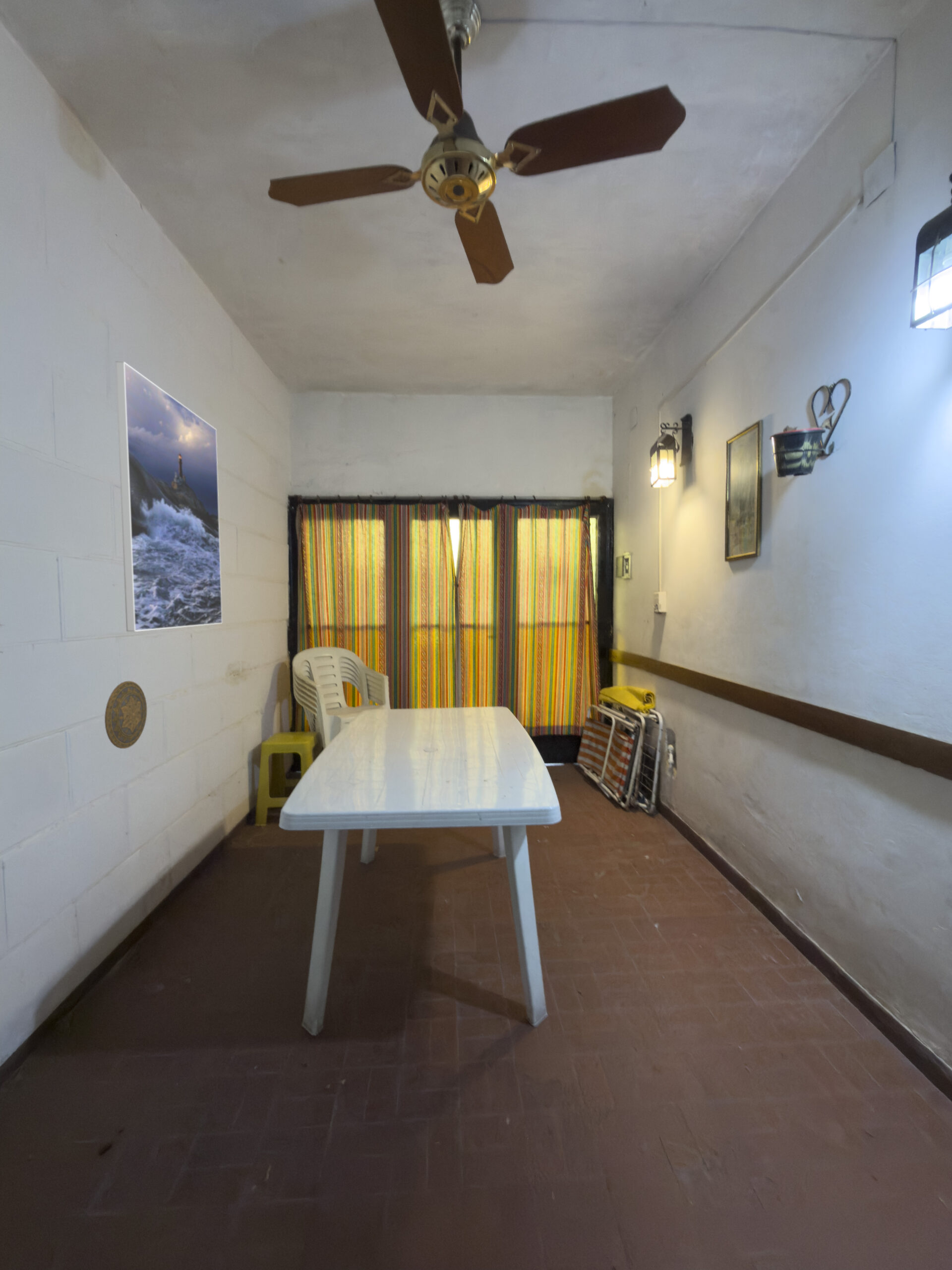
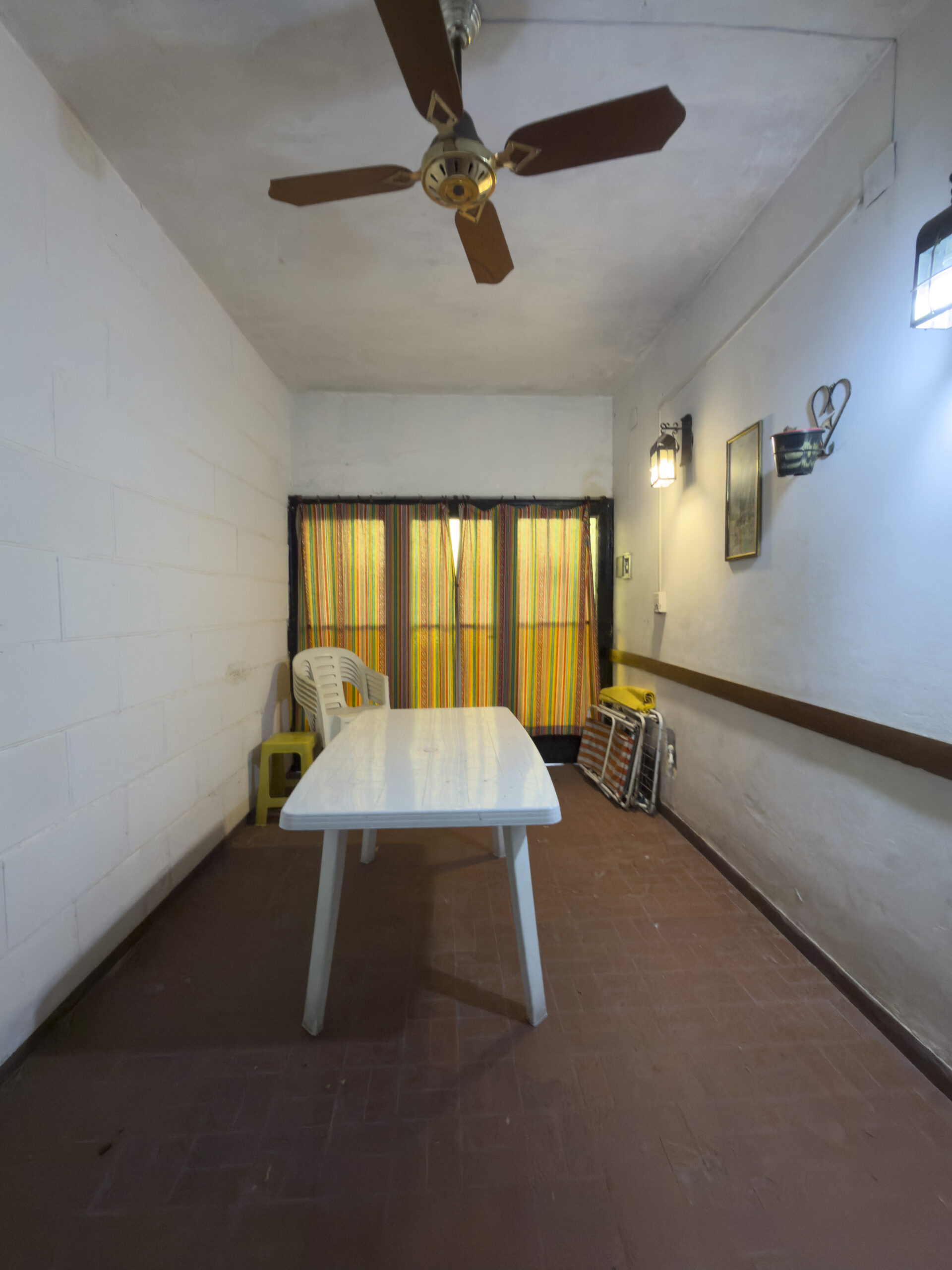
- decorative plate [104,681,147,749]
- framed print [115,361,223,632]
